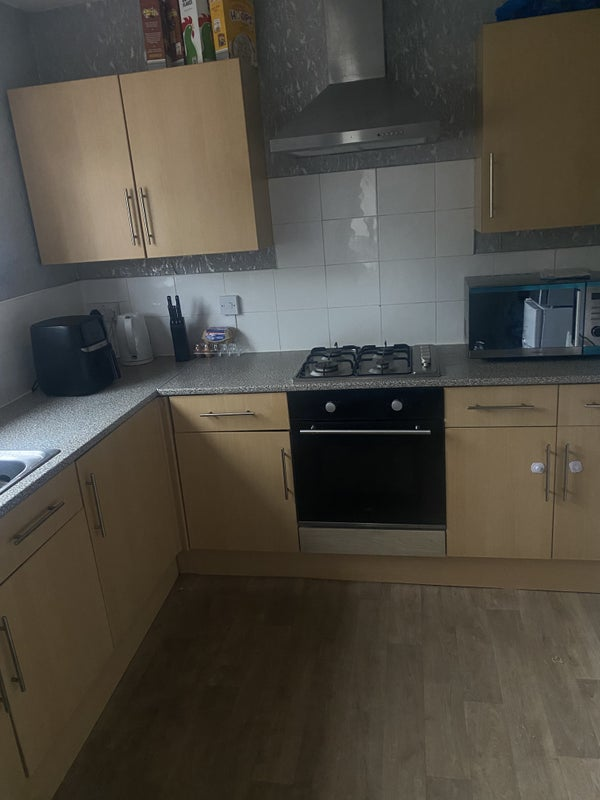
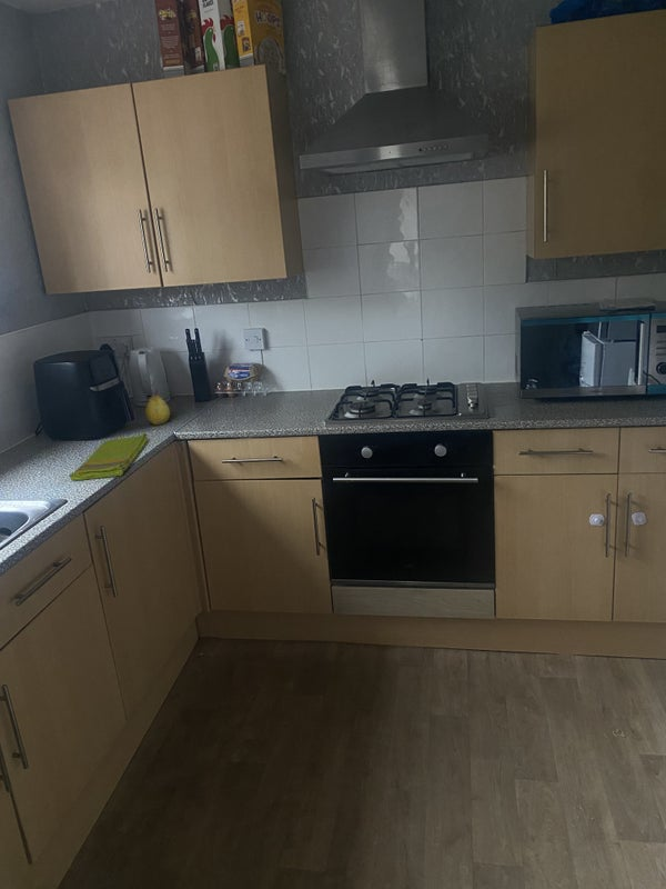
+ fruit [144,389,171,426]
+ dish towel [69,432,149,481]
